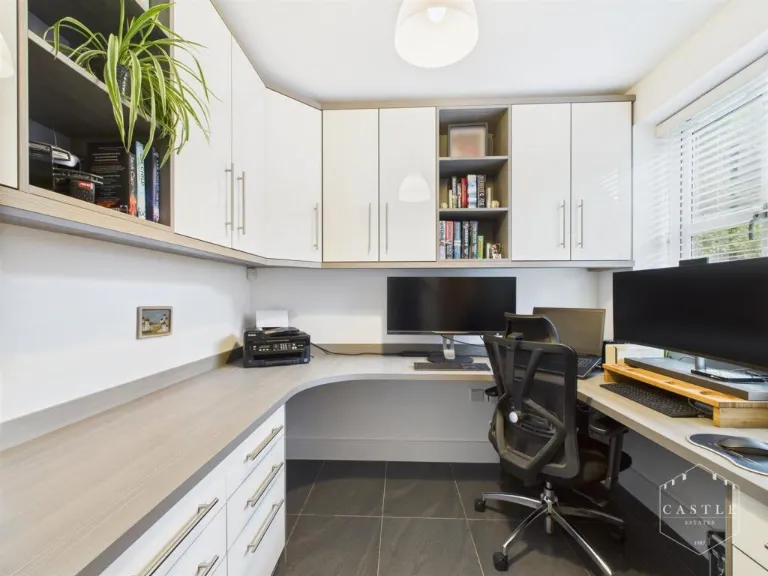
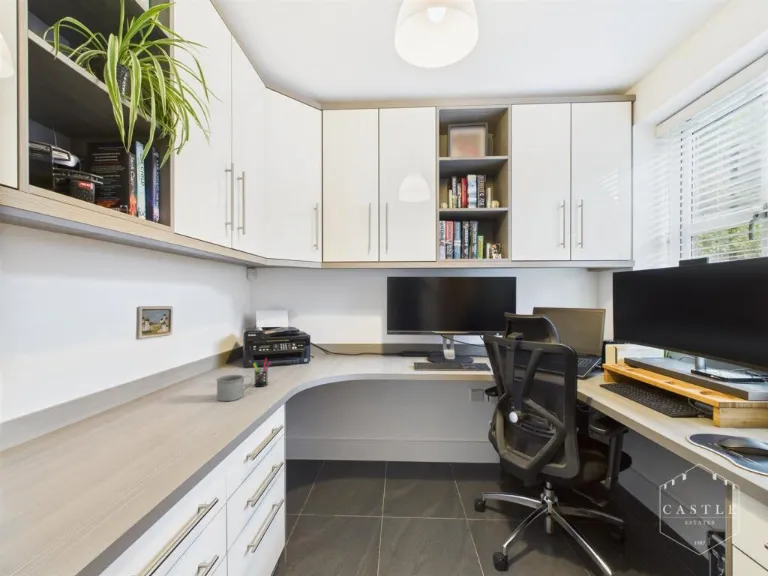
+ mug [215,374,254,402]
+ pen holder [252,357,272,388]
